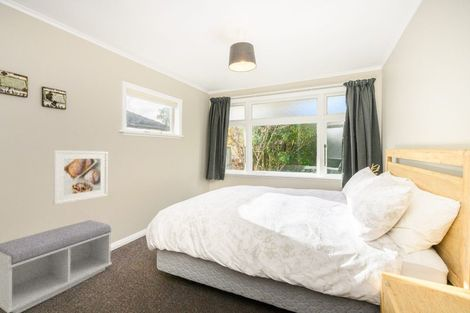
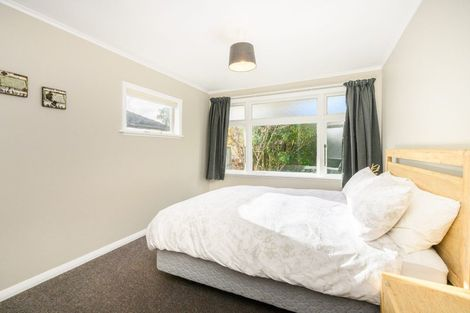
- bench [0,219,113,313]
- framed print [52,149,109,206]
